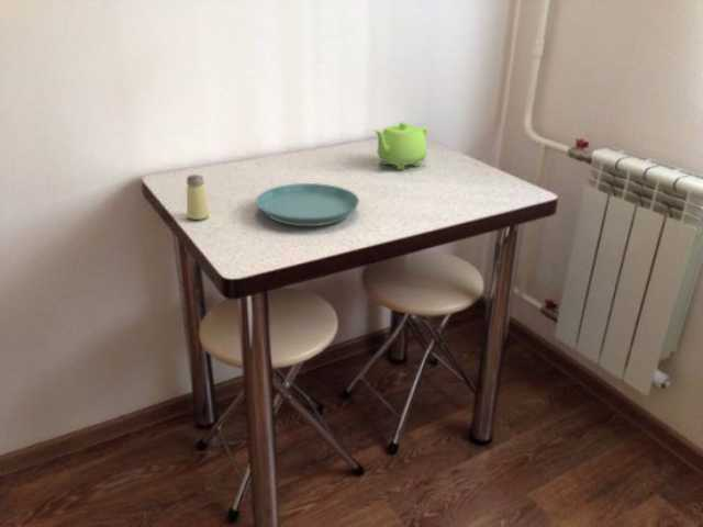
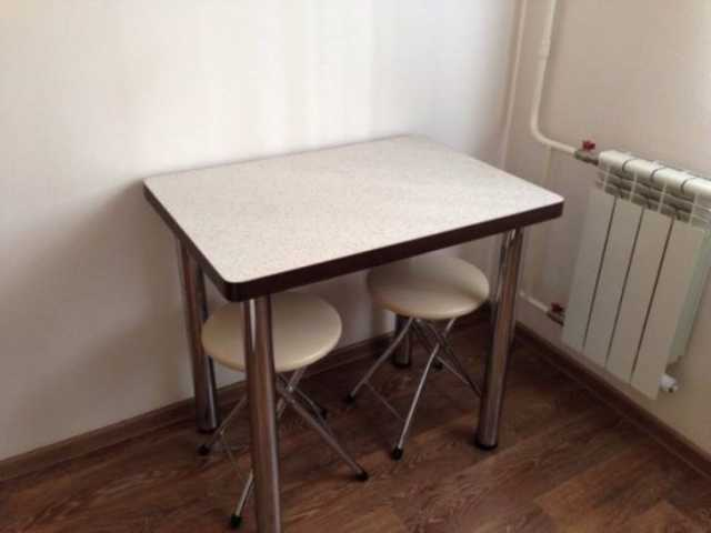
- saucer [255,182,360,227]
- teapot [373,121,429,171]
- saltshaker [186,173,210,221]
